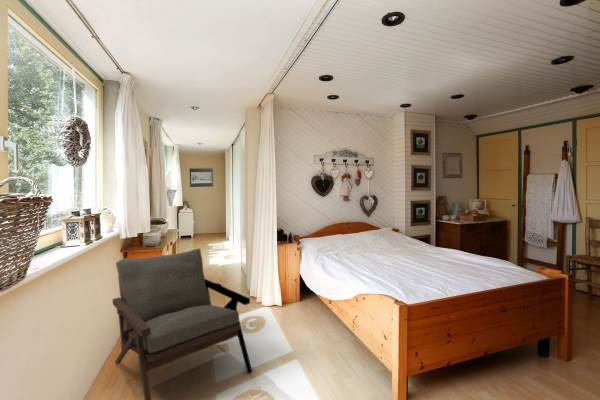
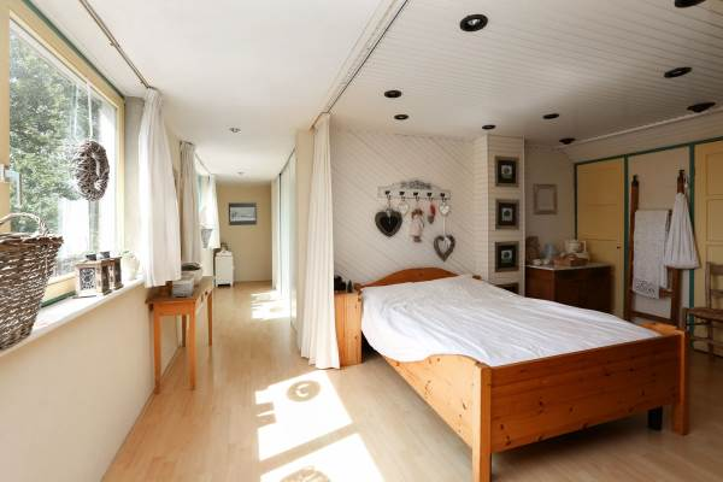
- armchair [112,248,253,400]
